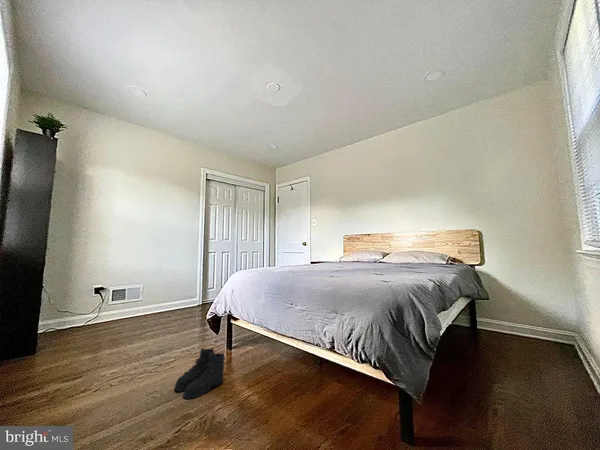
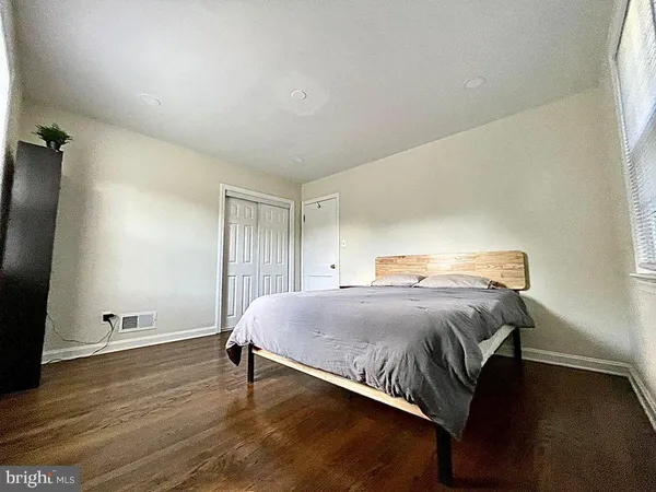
- boots [173,347,227,400]
